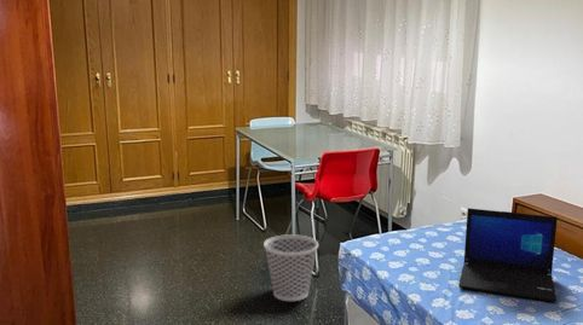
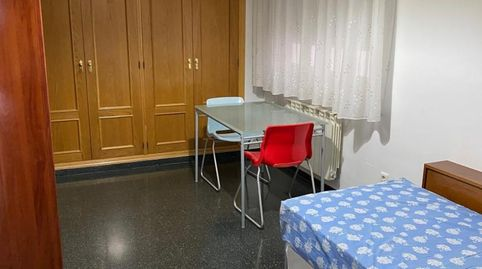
- wastebasket [262,233,319,302]
- laptop [457,207,559,303]
